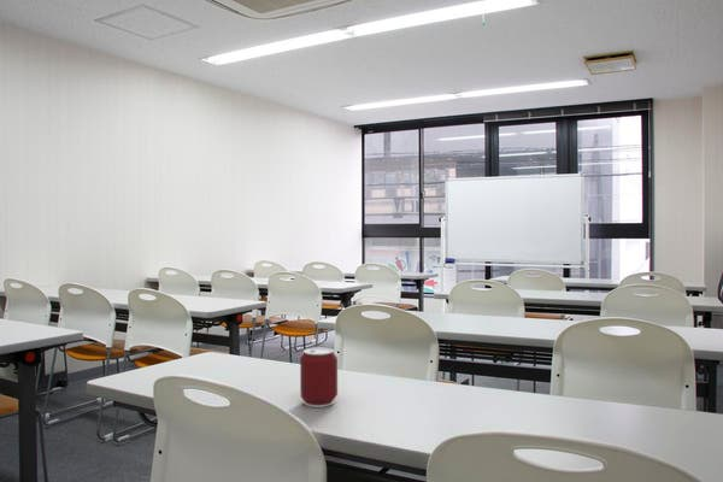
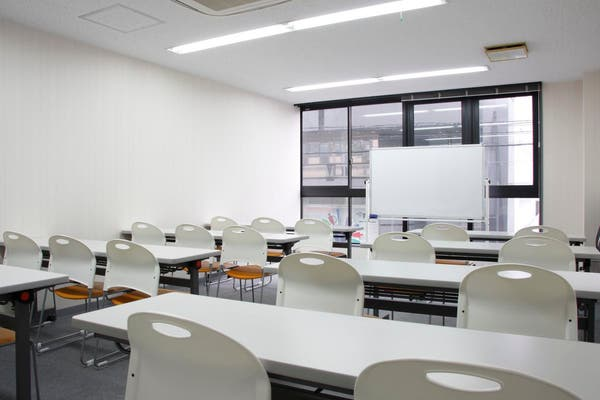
- can [299,346,339,408]
